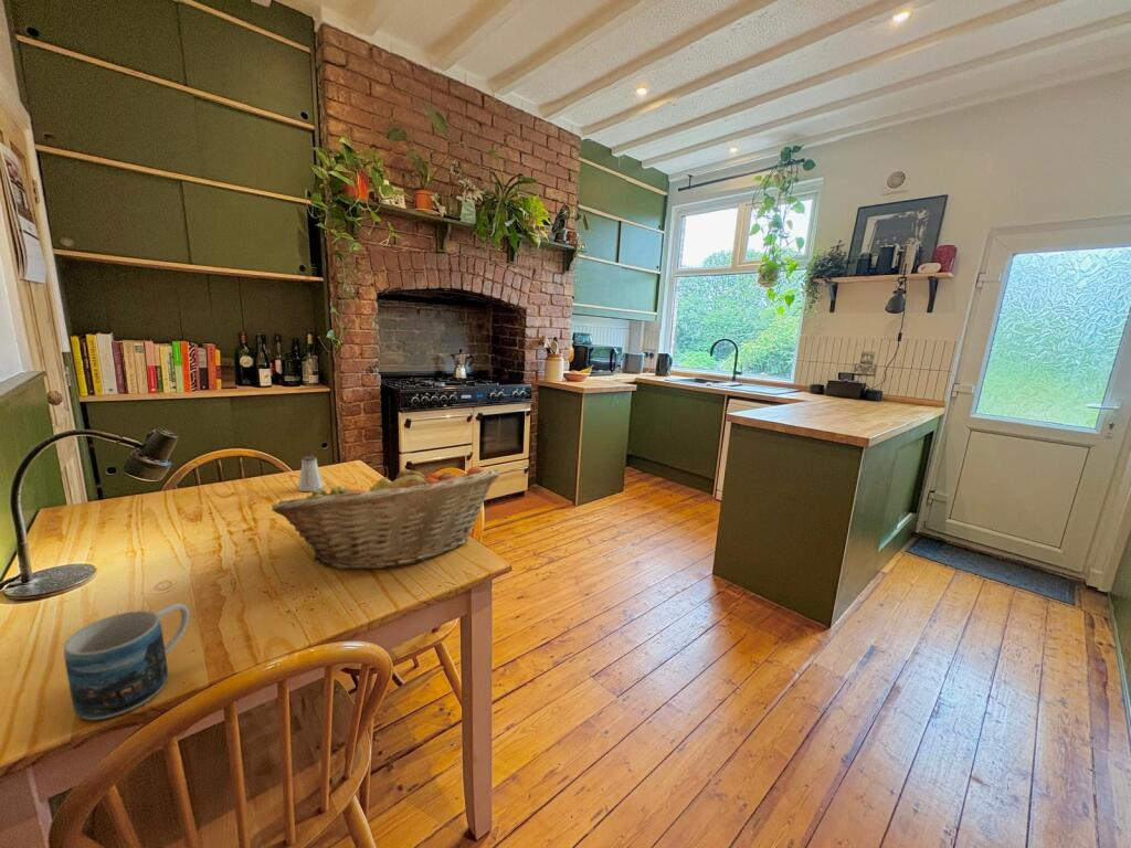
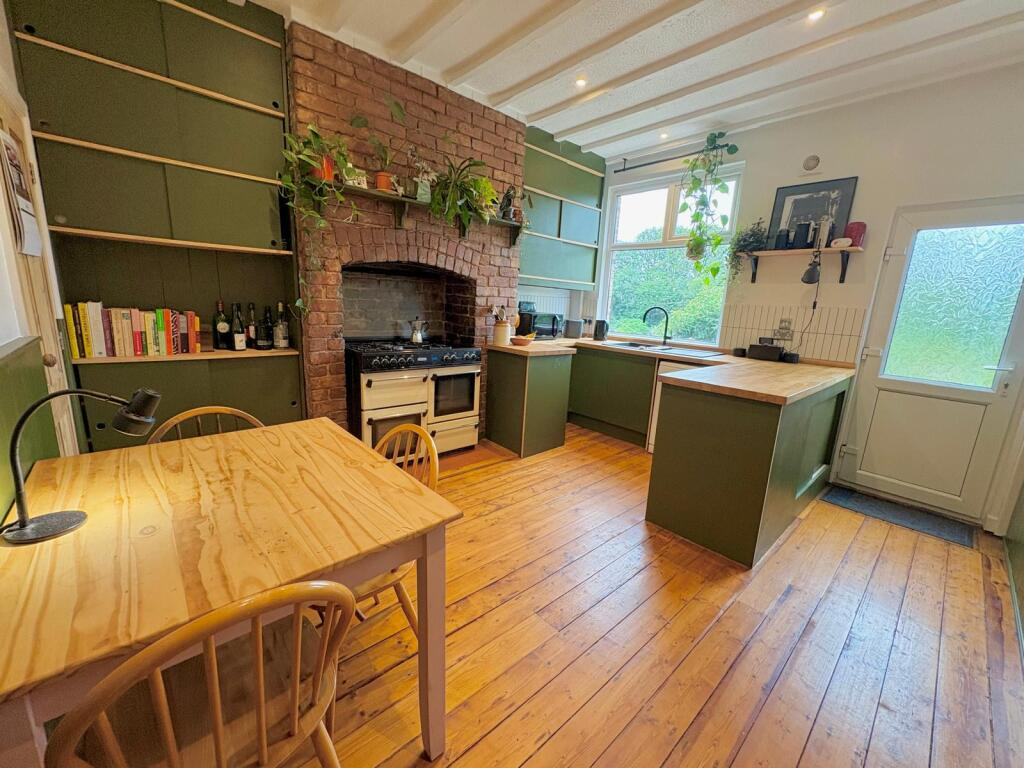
- saltshaker [297,455,325,492]
- fruit basket [271,465,501,571]
- mug [63,602,190,721]
